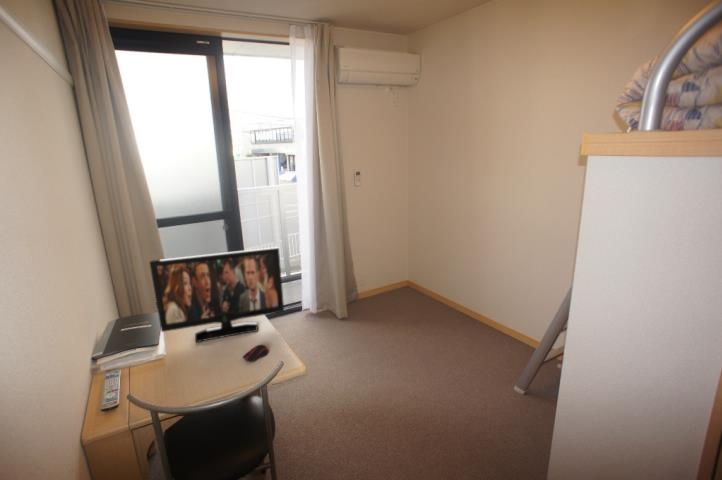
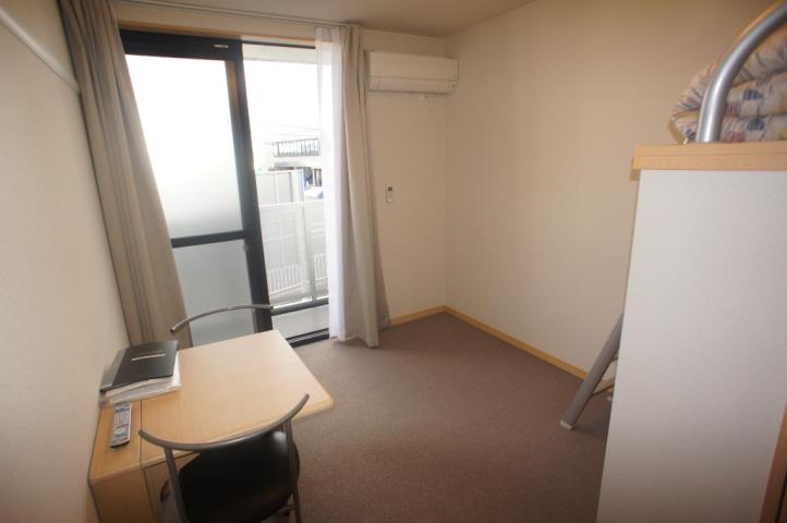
- computer mouse [242,344,269,363]
- flat panel tv [148,246,285,343]
